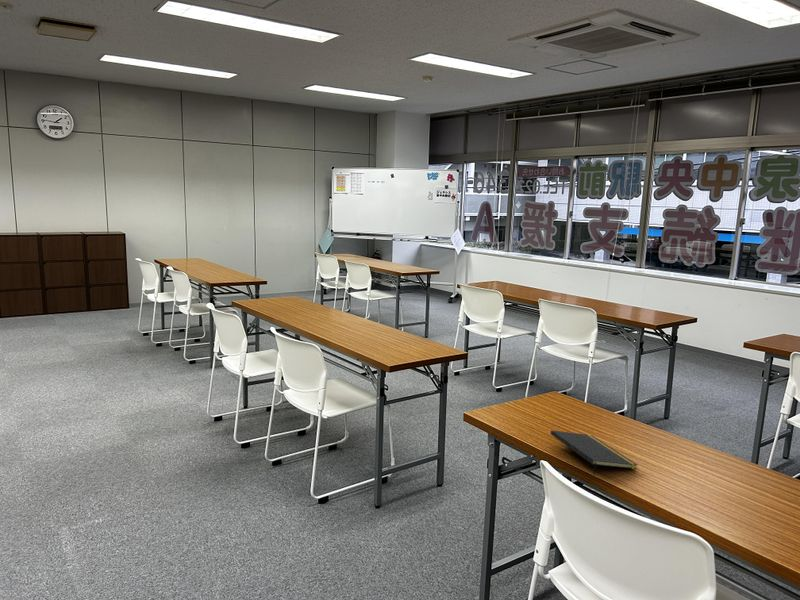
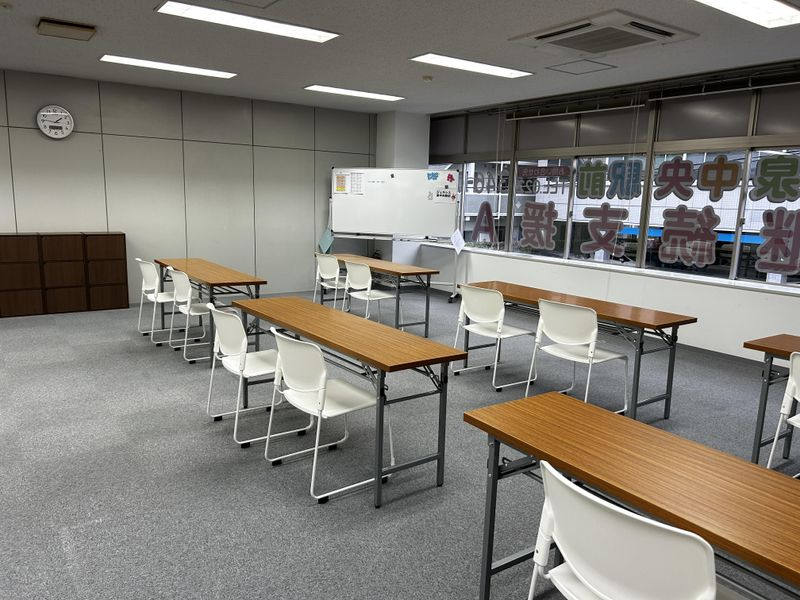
- notepad [549,429,638,477]
